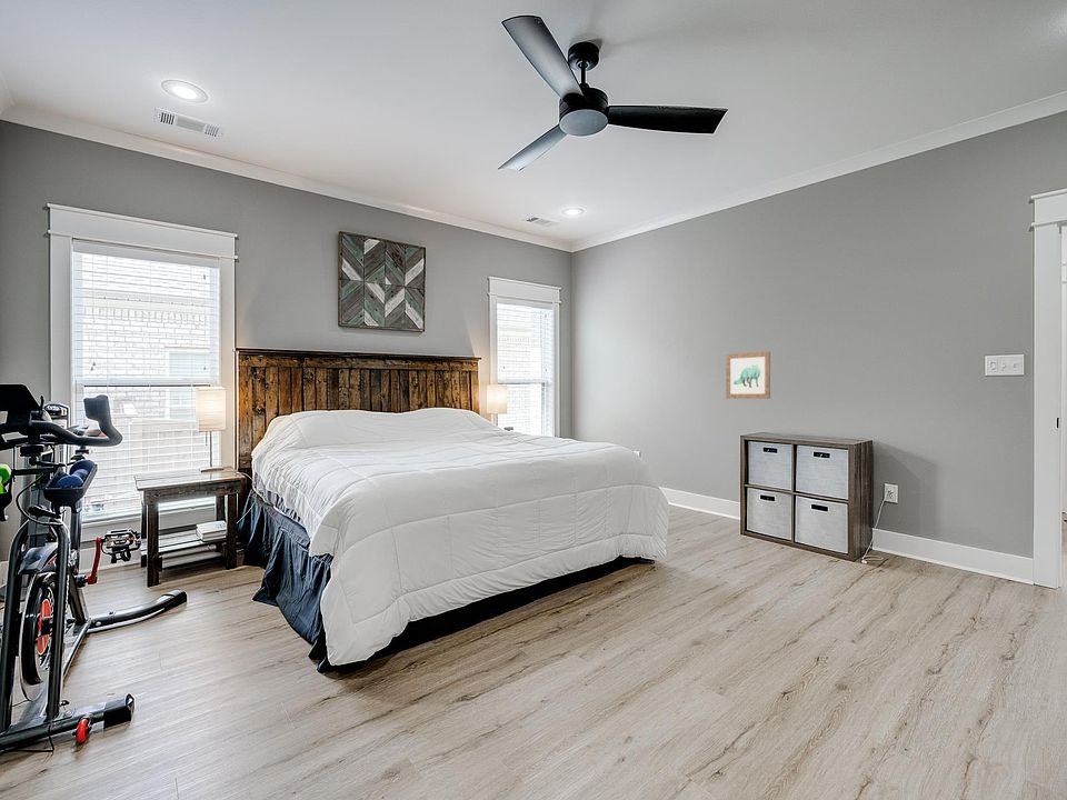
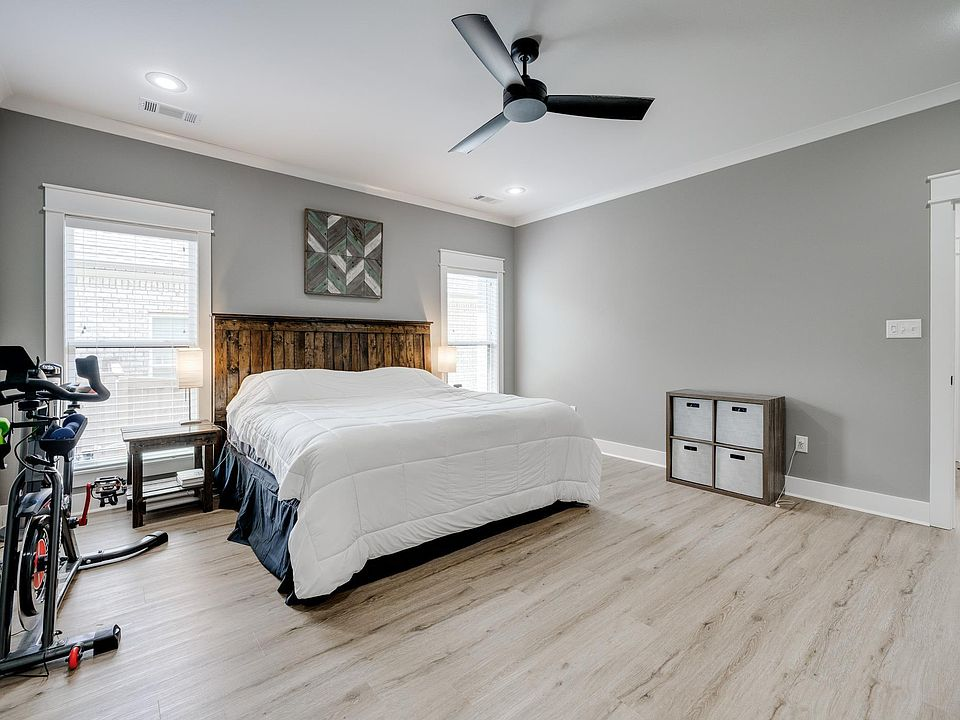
- wall art [725,351,771,400]
